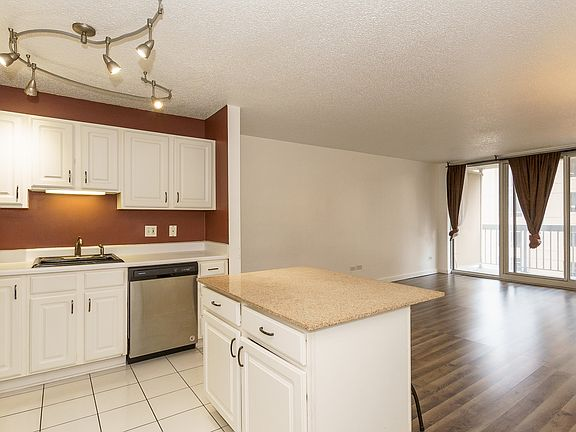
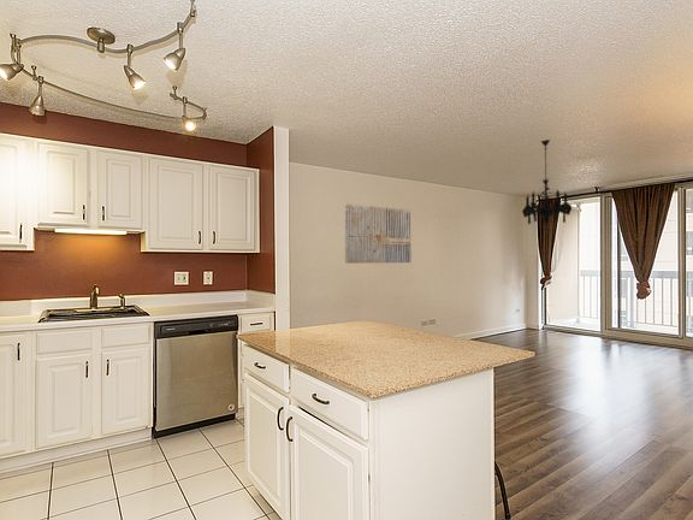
+ chandelier [521,138,573,226]
+ wall art [344,202,411,265]
